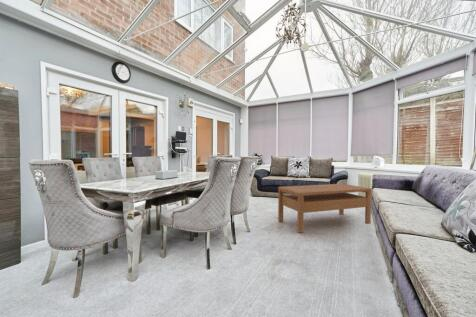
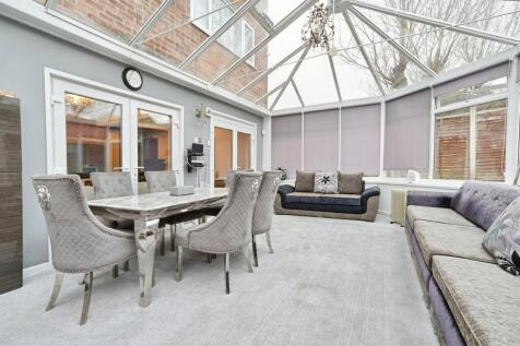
- coffee table [277,183,373,234]
